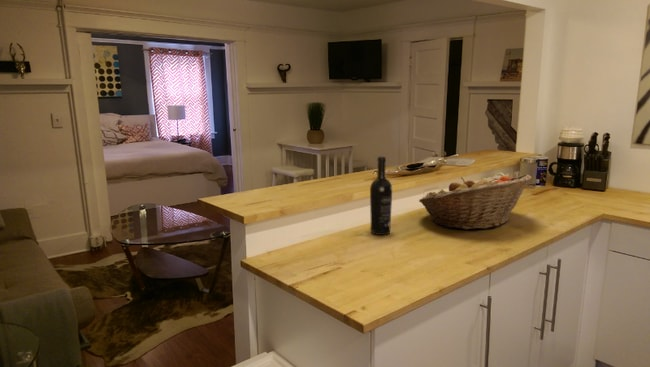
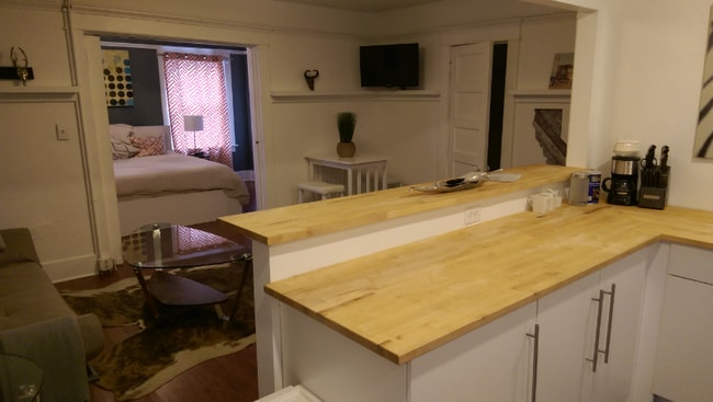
- wine bottle [369,156,393,236]
- fruit basket [418,173,532,230]
